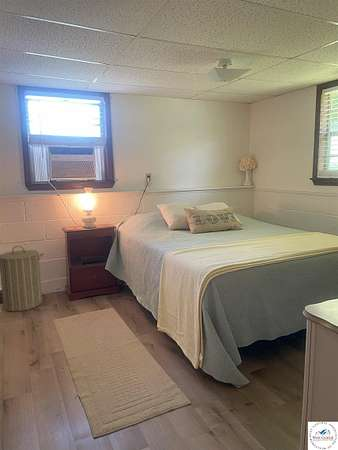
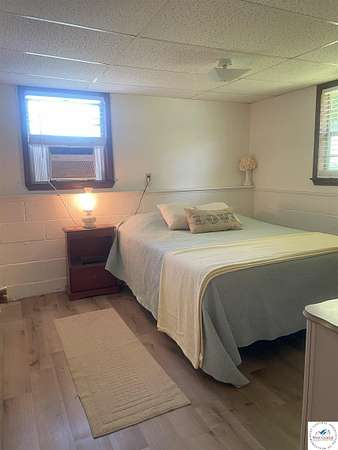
- laundry hamper [0,245,45,313]
